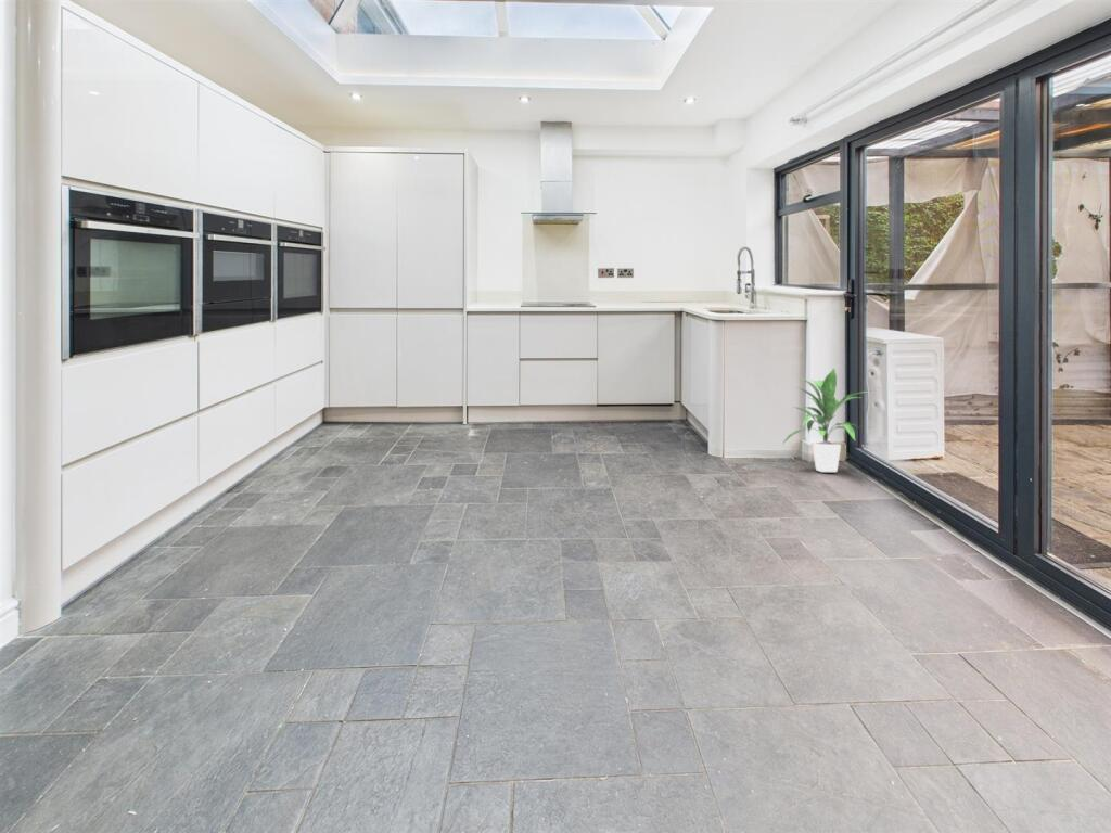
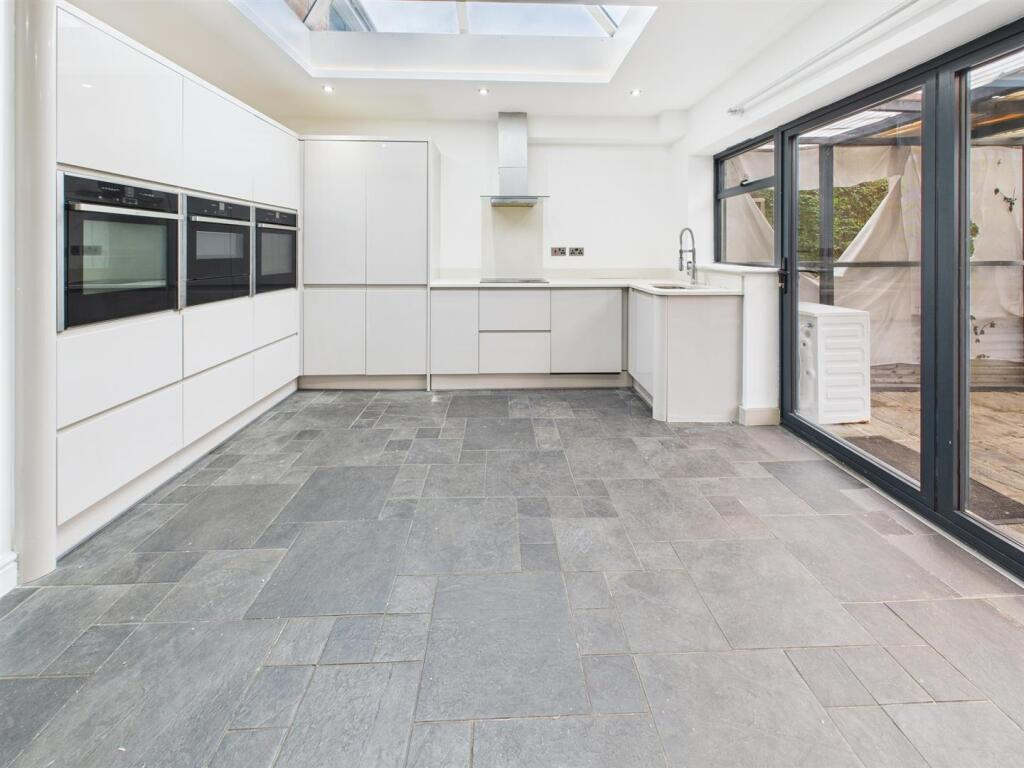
- indoor plant [781,368,872,473]
